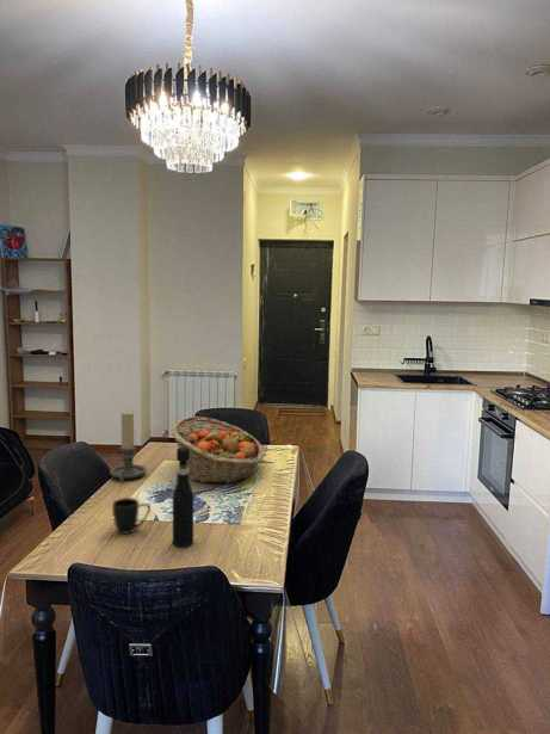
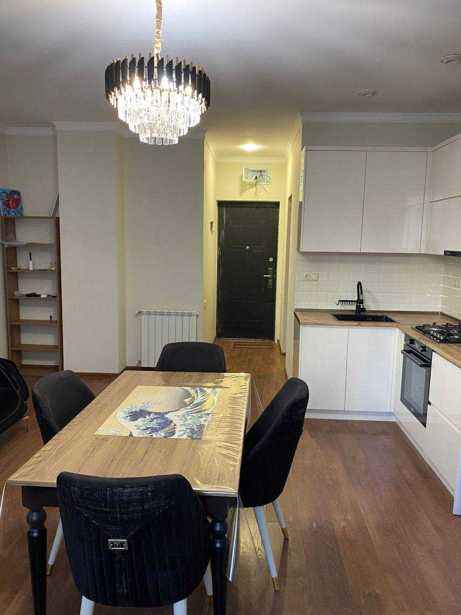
- mug [111,496,152,535]
- candle holder [109,411,148,483]
- fruit basket [169,415,265,485]
- pepper grinder [172,448,194,548]
